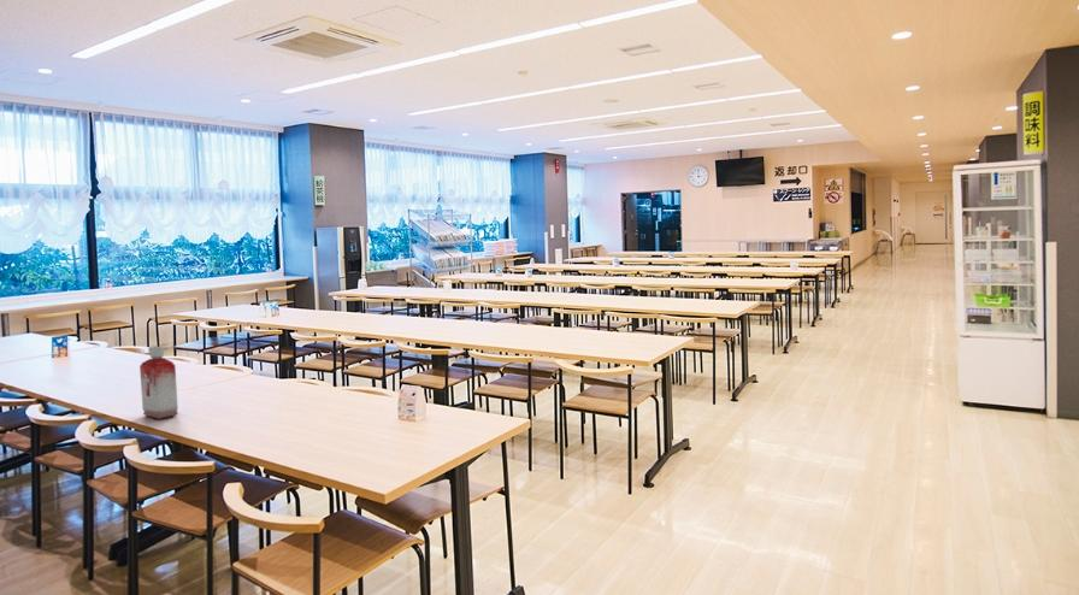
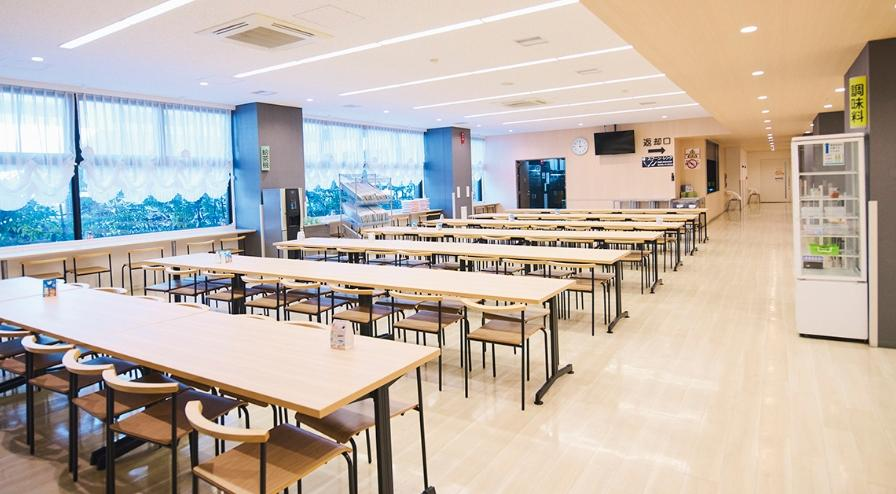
- bottle [138,346,179,420]
